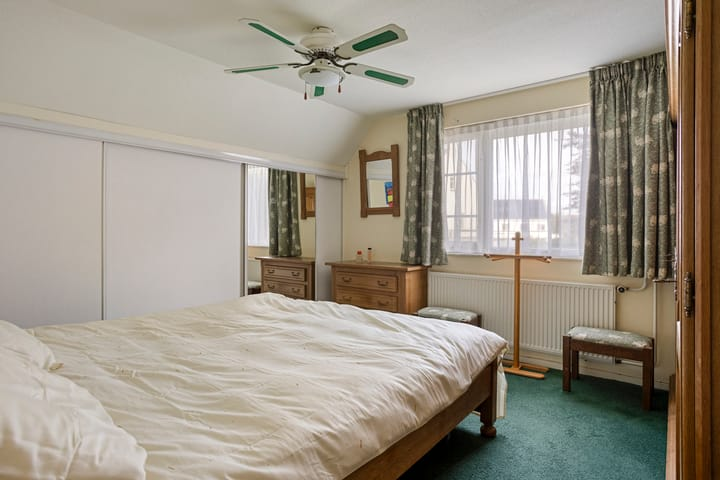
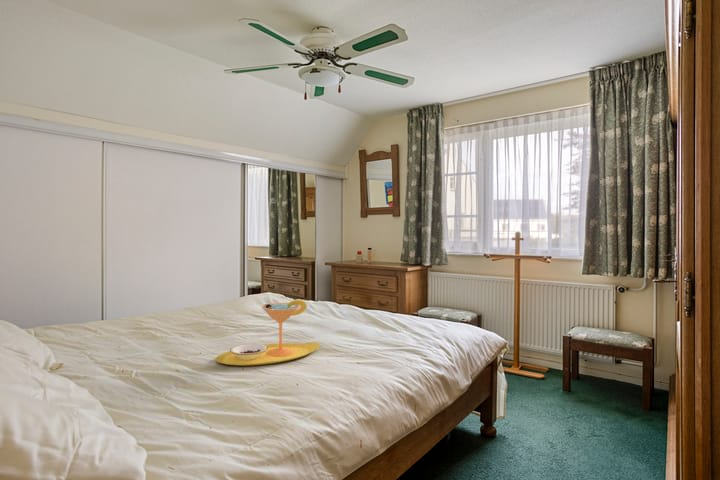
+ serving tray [214,299,321,367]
